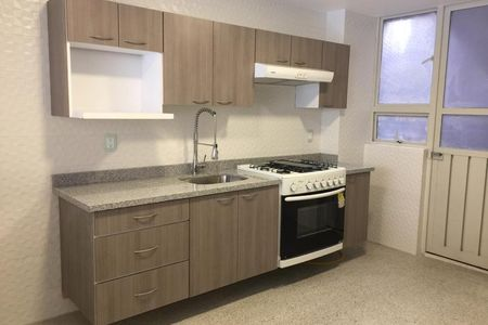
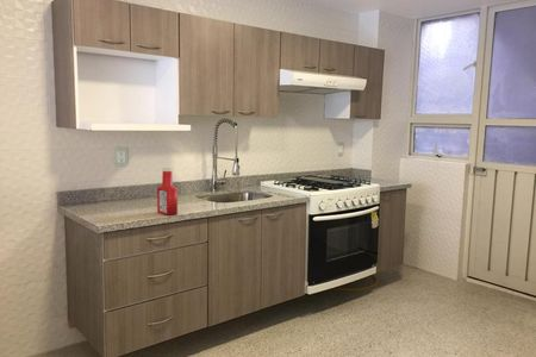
+ soap bottle [156,167,179,217]
